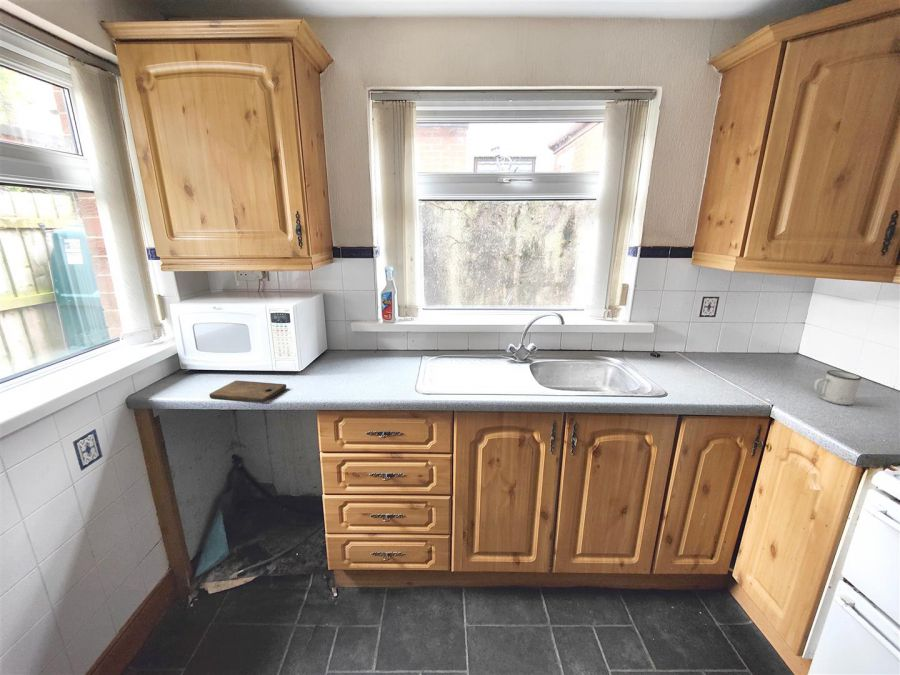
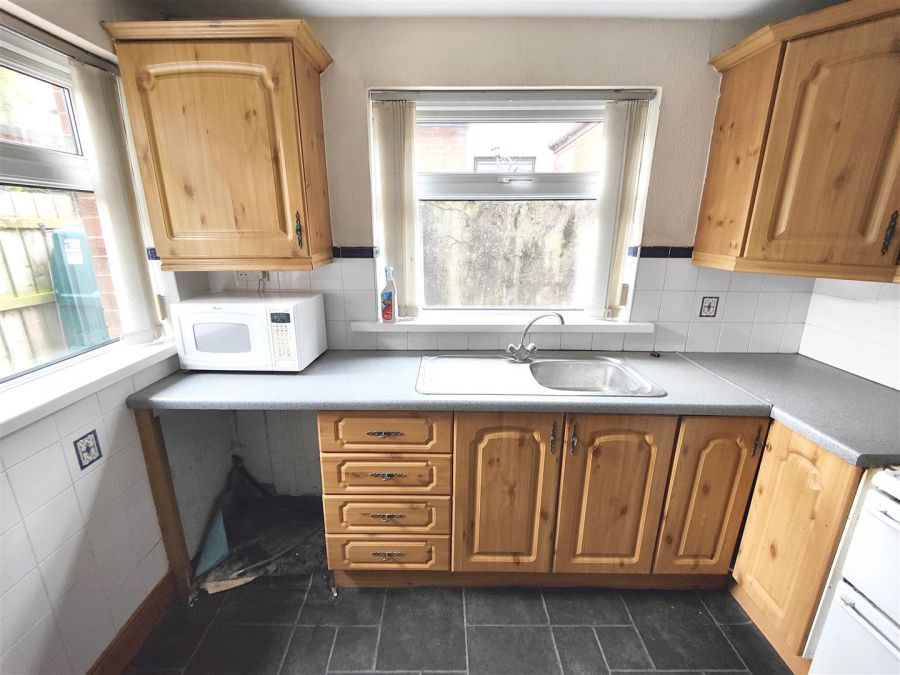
- cutting board [208,380,287,403]
- mug [813,369,862,406]
